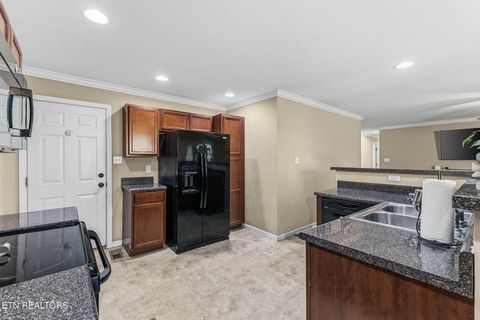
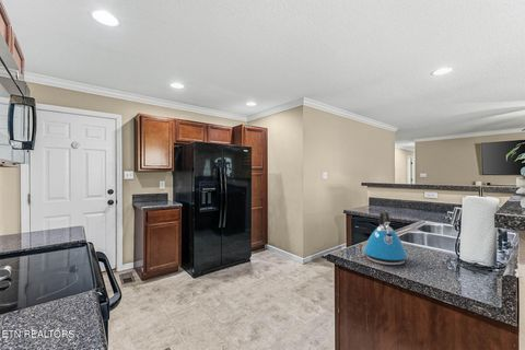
+ kettle [363,209,409,266]
